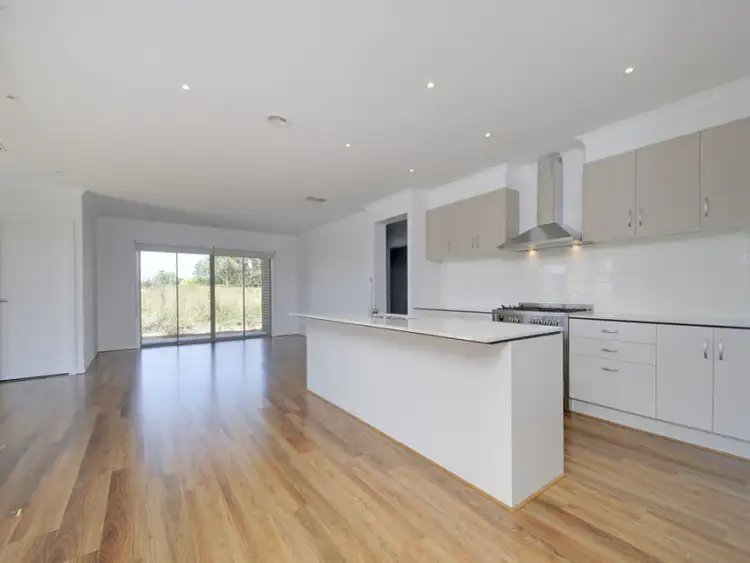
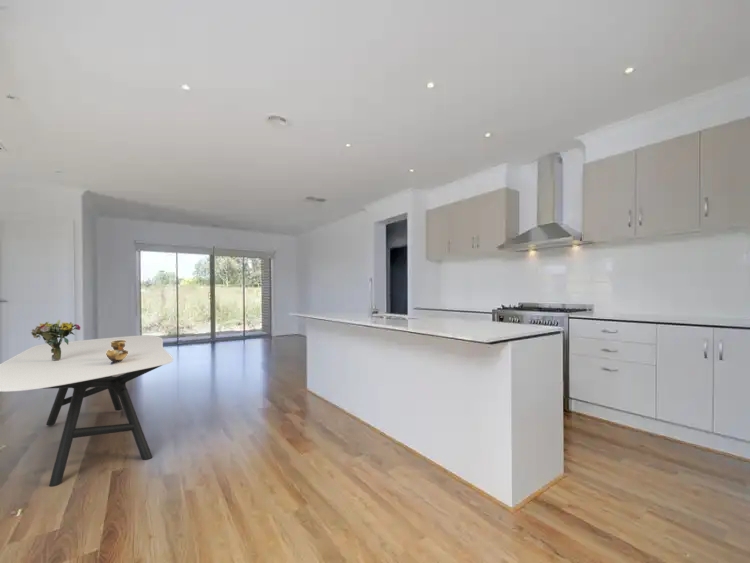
+ bouquet [30,319,81,361]
+ decorative bowl [106,340,128,364]
+ dining table [0,334,174,488]
